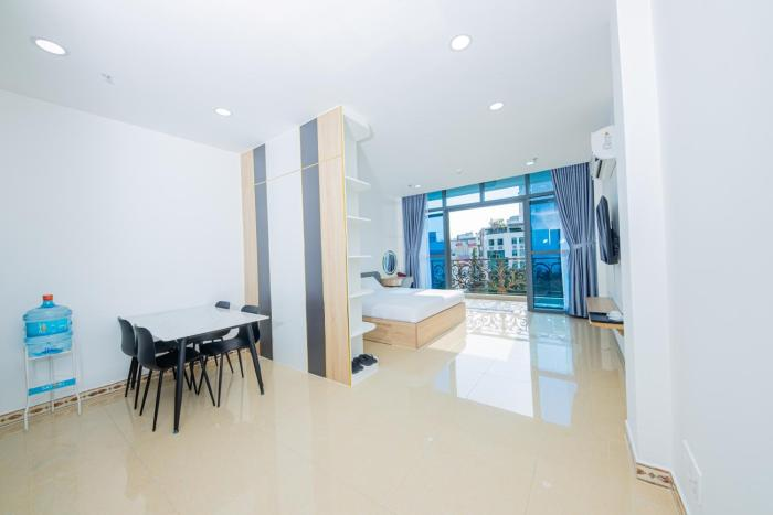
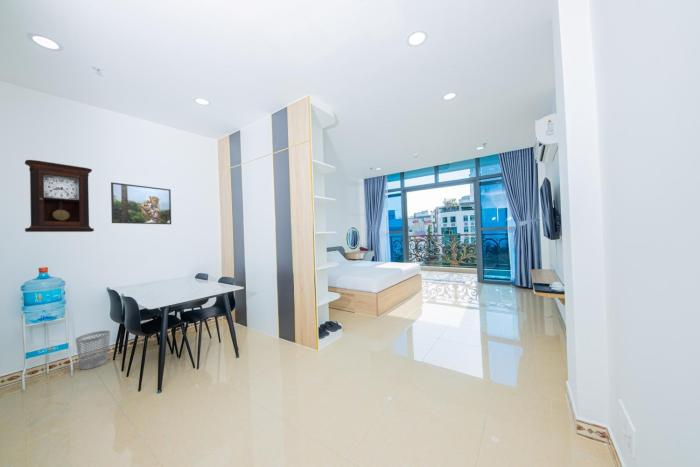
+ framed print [110,181,172,225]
+ pendulum clock [24,159,95,233]
+ wastebasket [75,330,111,371]
